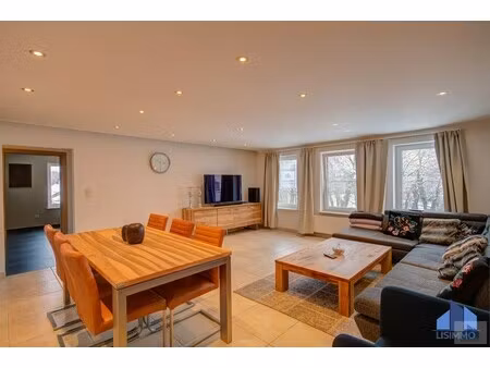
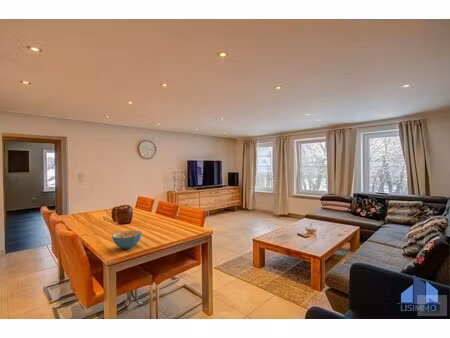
+ cereal bowl [111,229,143,250]
